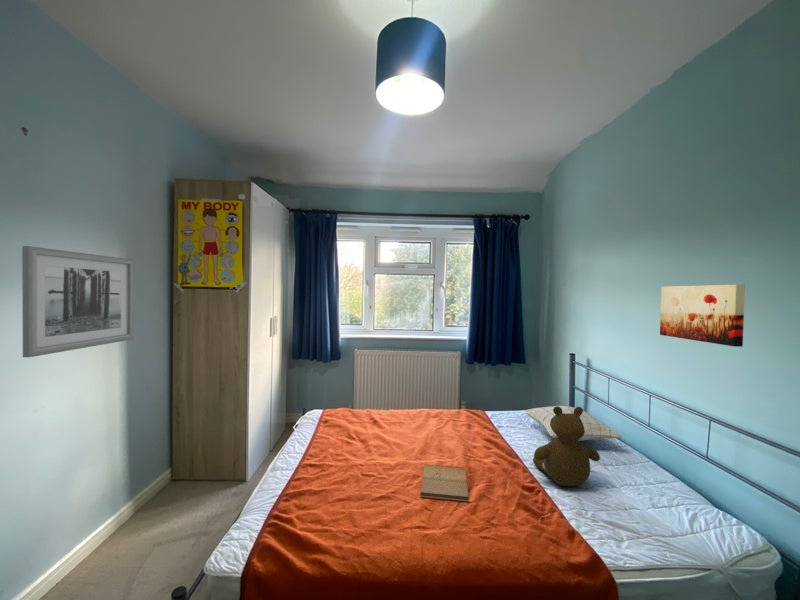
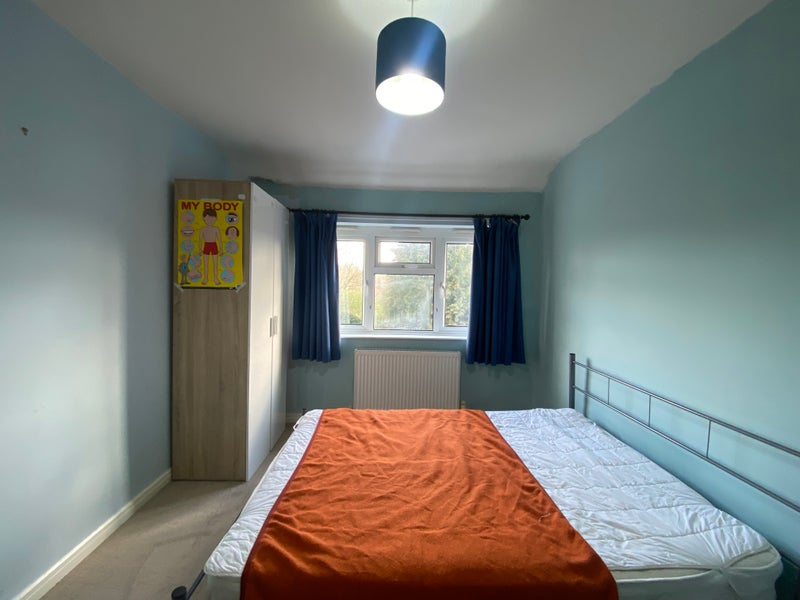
- wall art [659,284,746,348]
- teddy bear [532,405,601,487]
- pillow [524,405,623,442]
- wall art [21,245,135,358]
- book [419,463,470,503]
